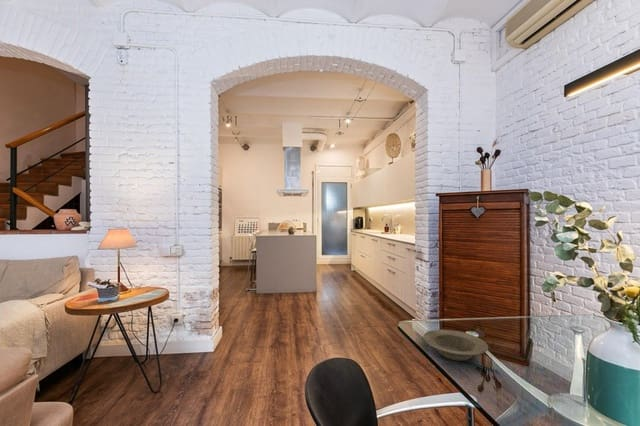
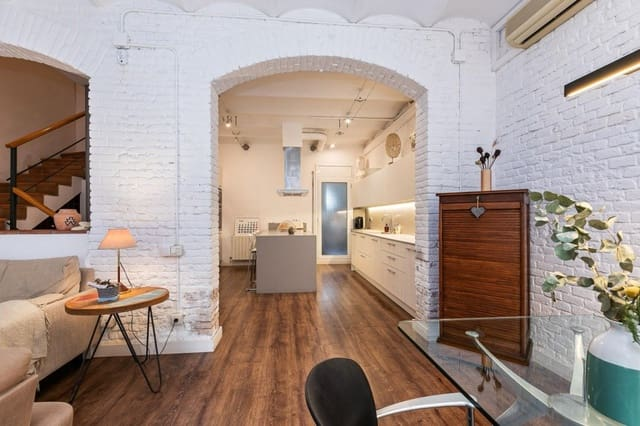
- bowl [422,329,489,362]
